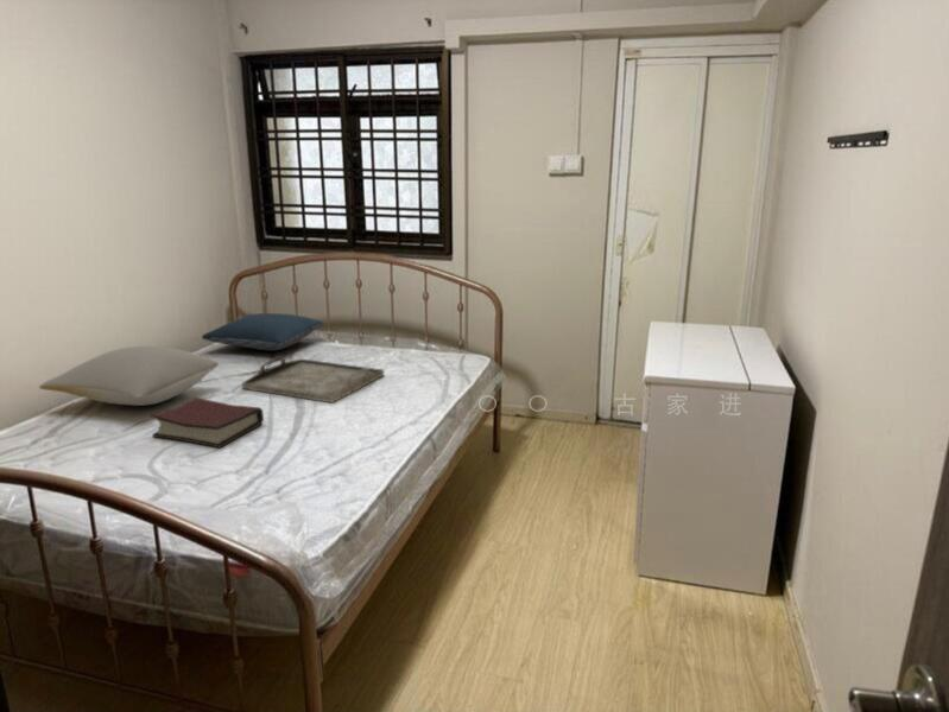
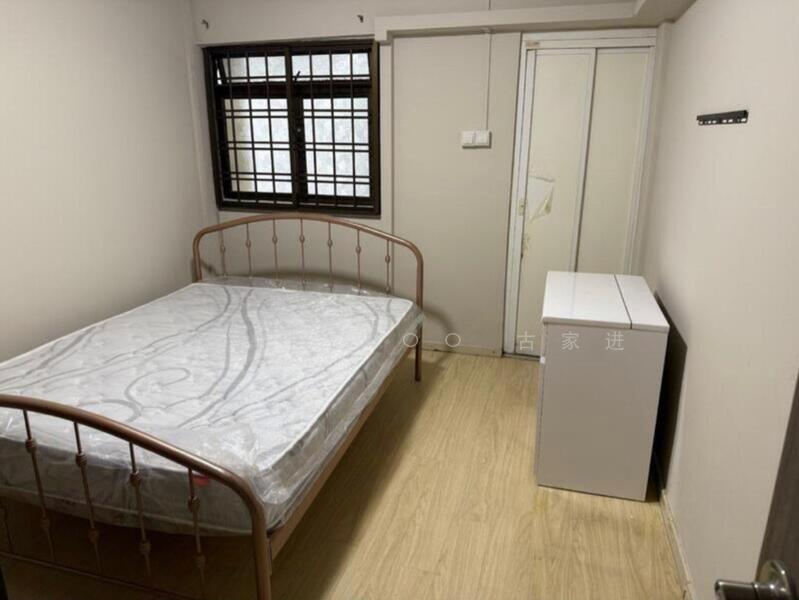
- pillow [38,345,220,407]
- pillow [201,312,324,351]
- hardback book [148,396,265,449]
- serving tray [240,356,385,405]
